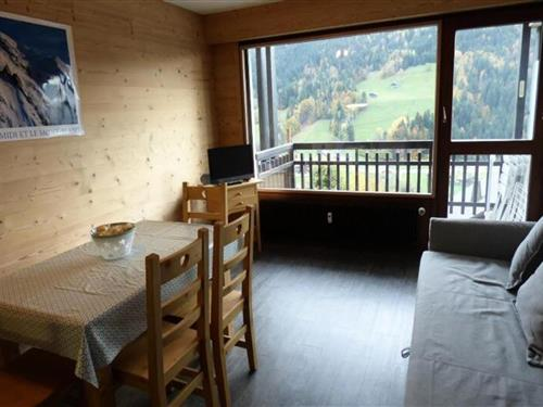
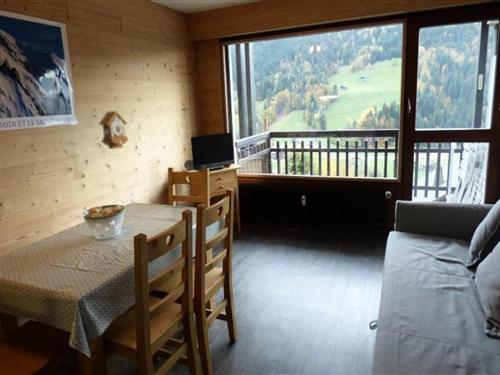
+ cuckoo clock [97,110,129,150]
